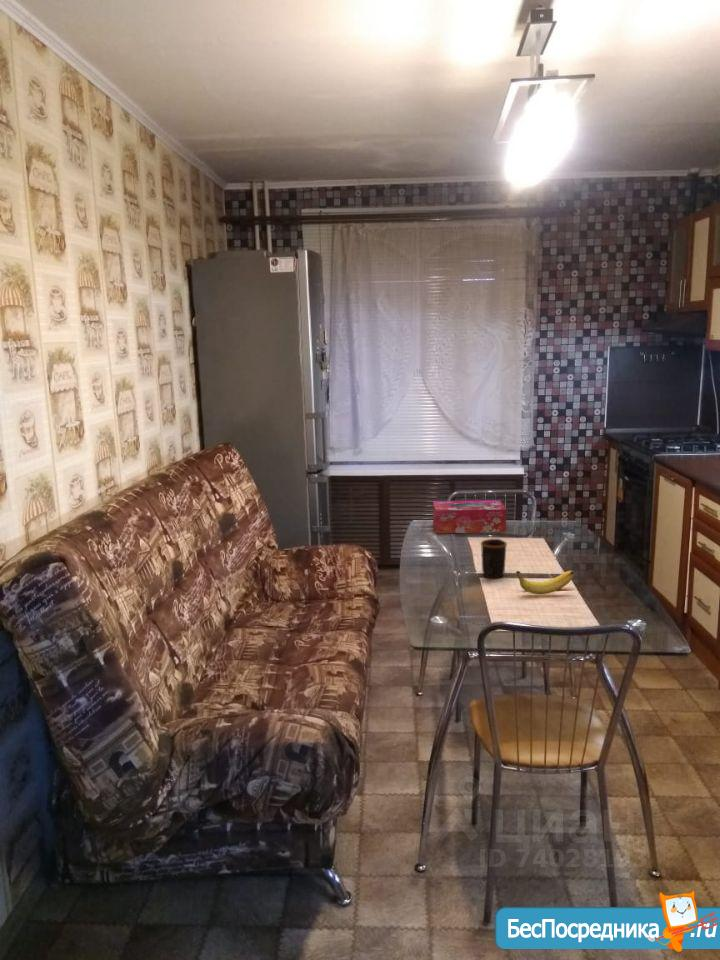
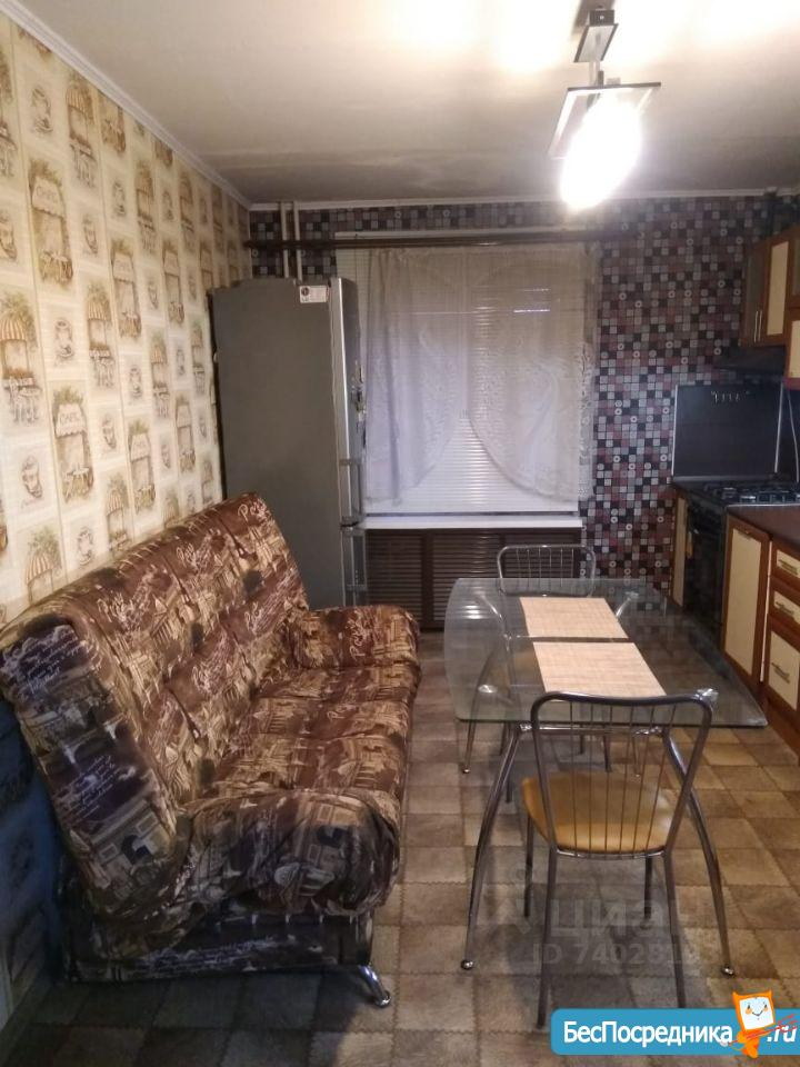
- tissue box [432,499,507,534]
- mug [480,538,508,579]
- banana [515,570,575,595]
